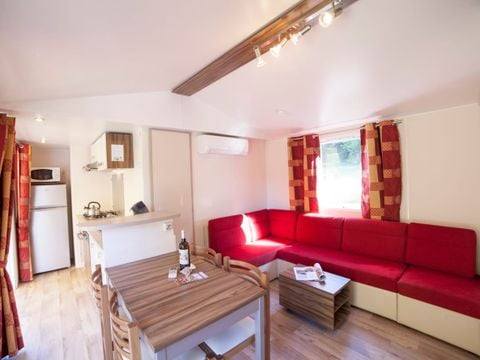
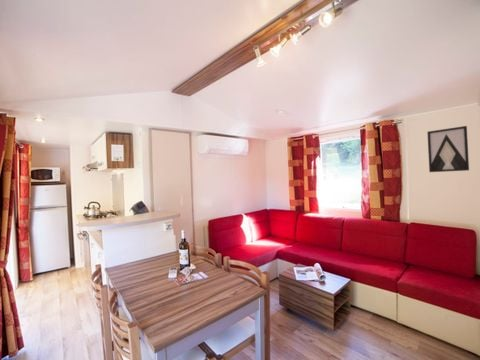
+ wall art [426,125,470,173]
